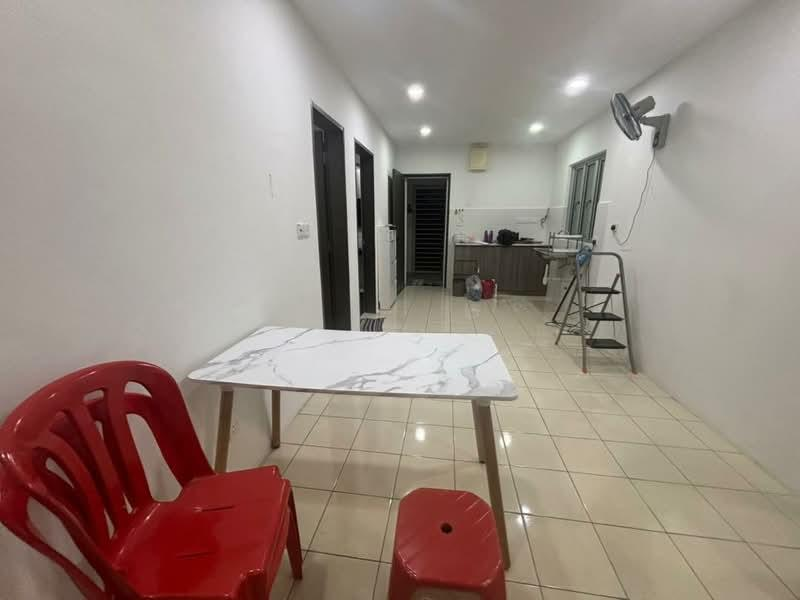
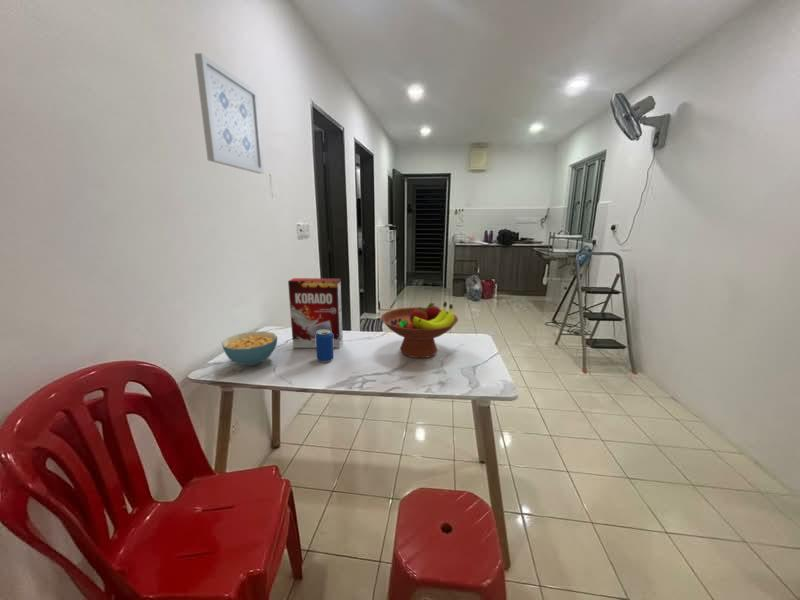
+ wall art [194,52,265,174]
+ beverage can [316,329,334,363]
+ cereal box [287,277,344,349]
+ cereal bowl [221,330,278,367]
+ fruit bowl [380,301,459,359]
